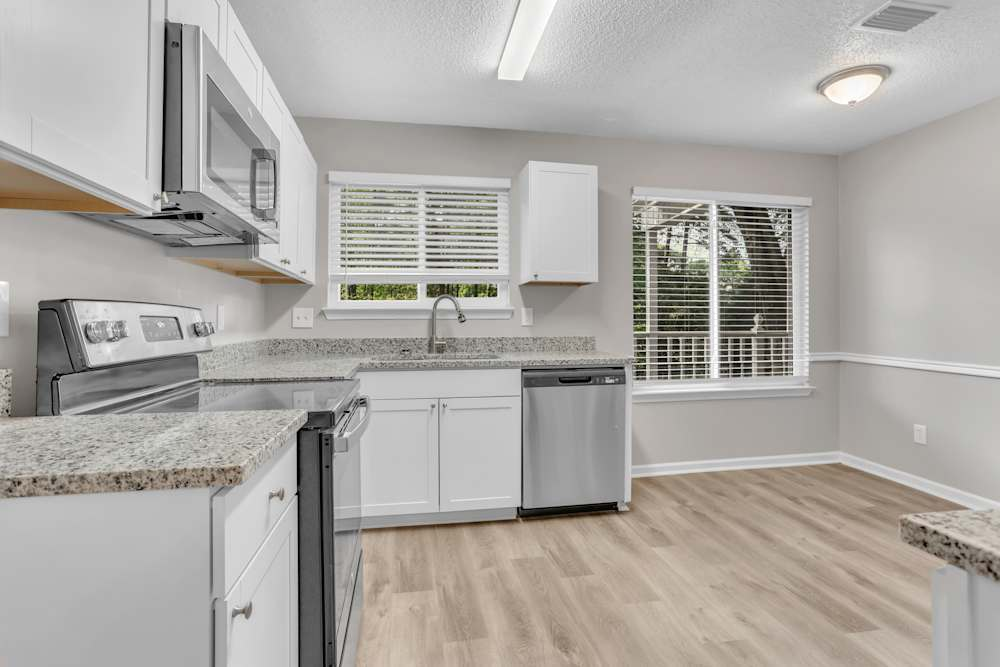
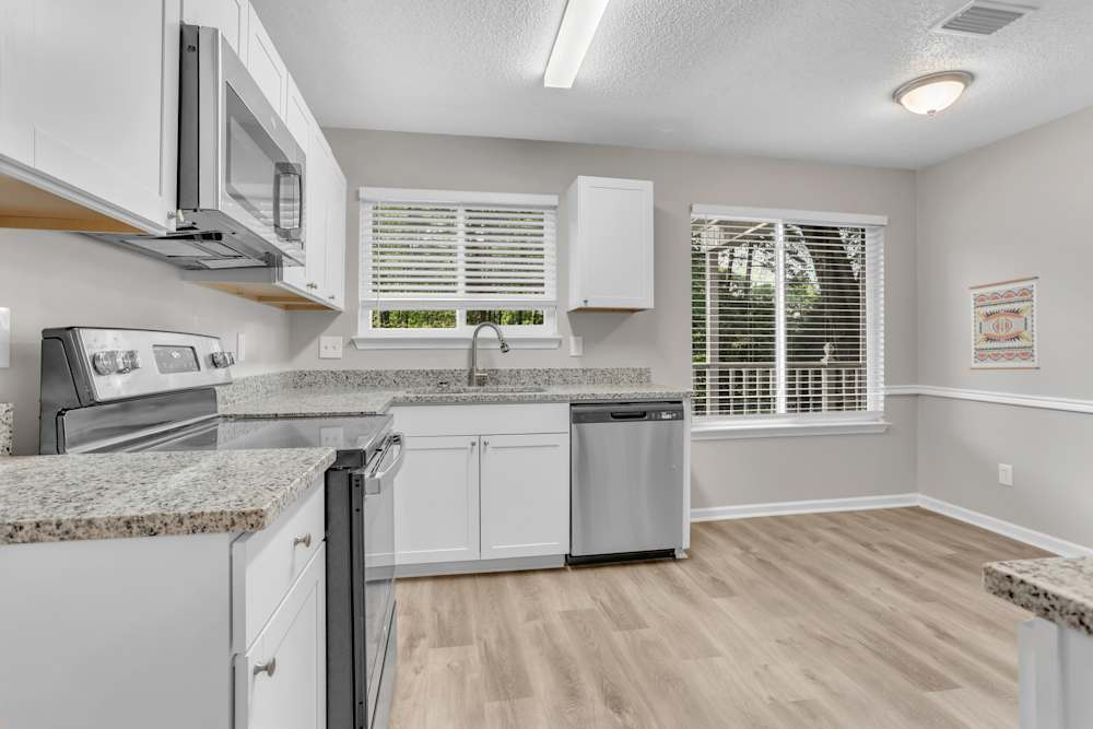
+ wall art [968,275,1041,371]
